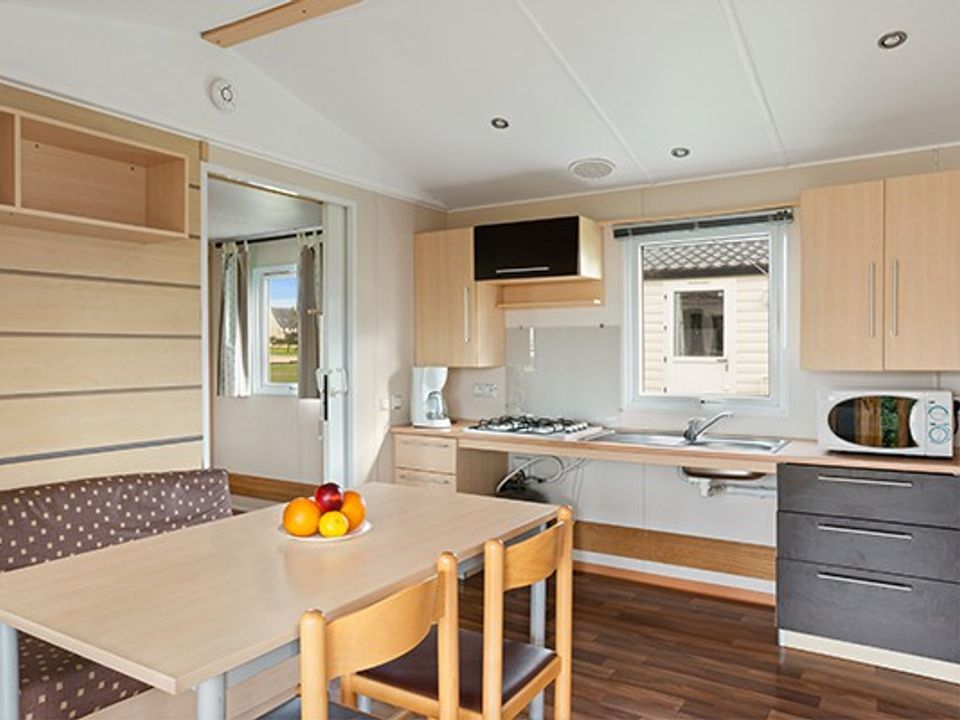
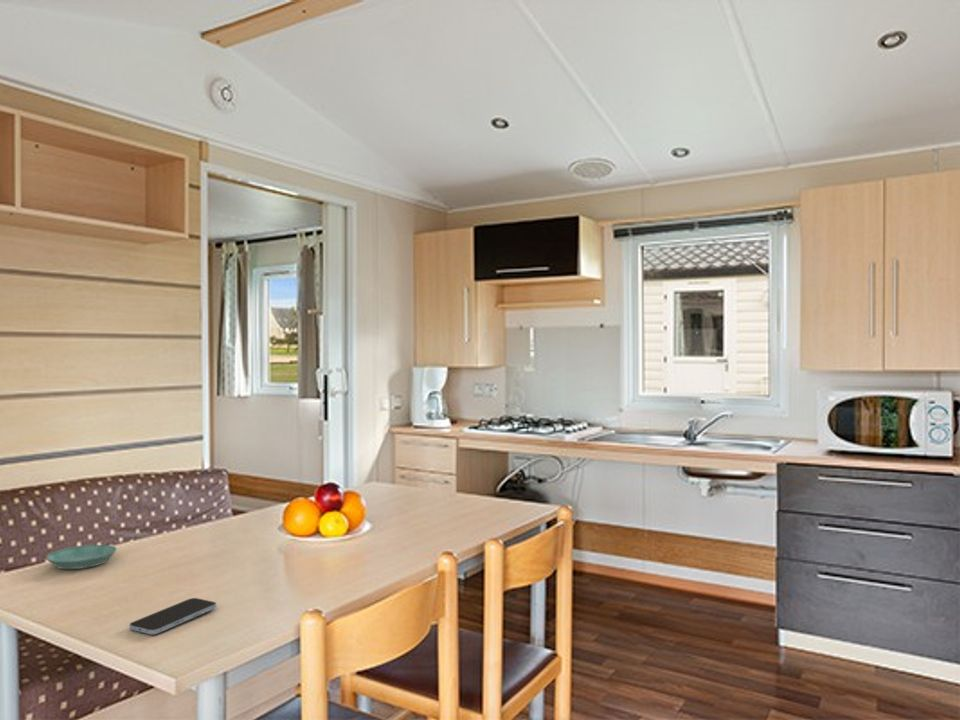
+ saucer [46,544,118,570]
+ smartphone [128,597,218,635]
